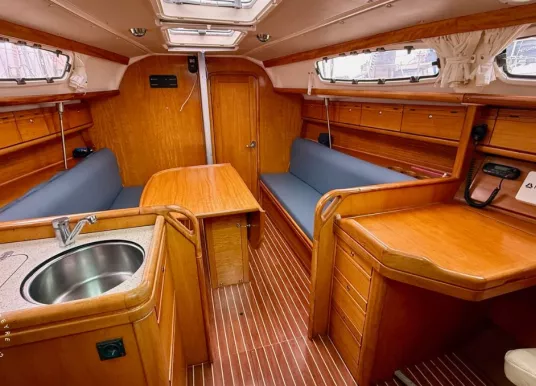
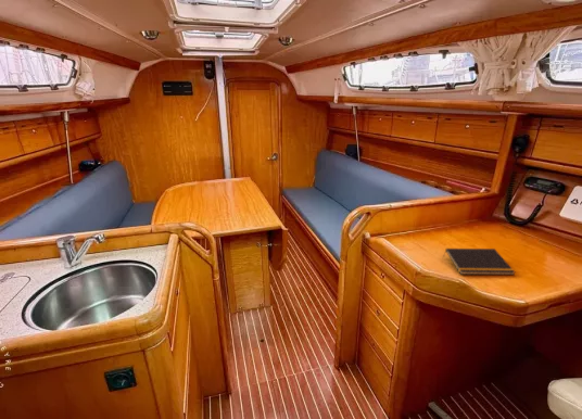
+ notepad [442,247,516,276]
